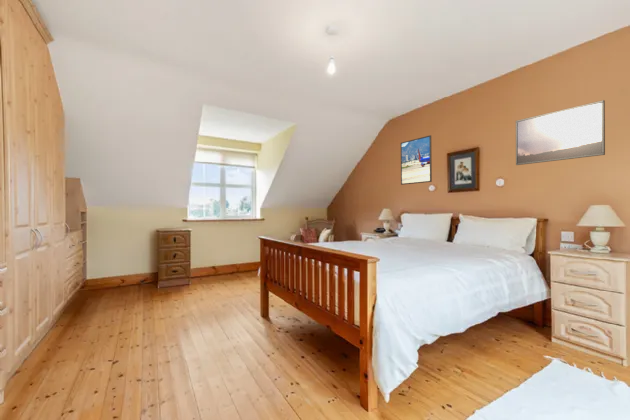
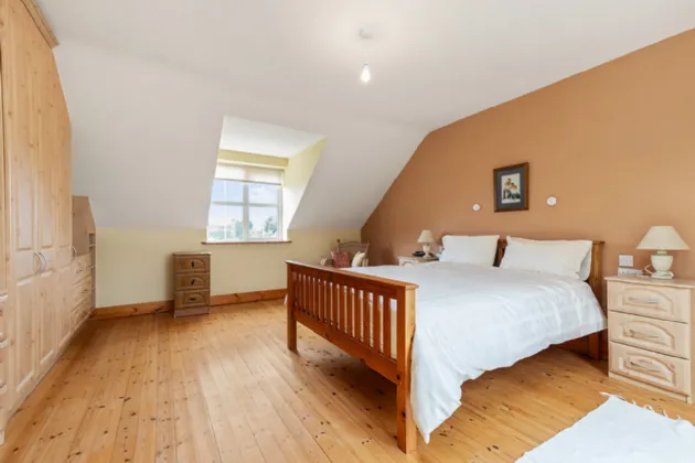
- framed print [515,99,606,166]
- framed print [400,134,433,186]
